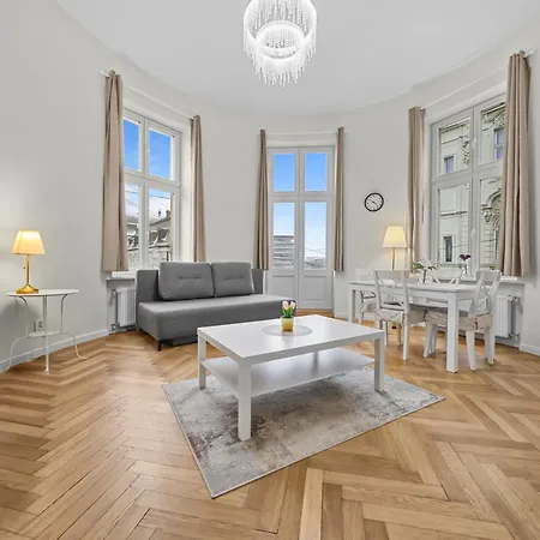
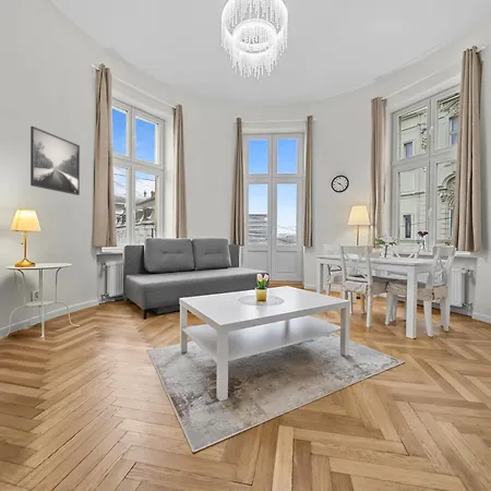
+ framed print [29,125,81,196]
